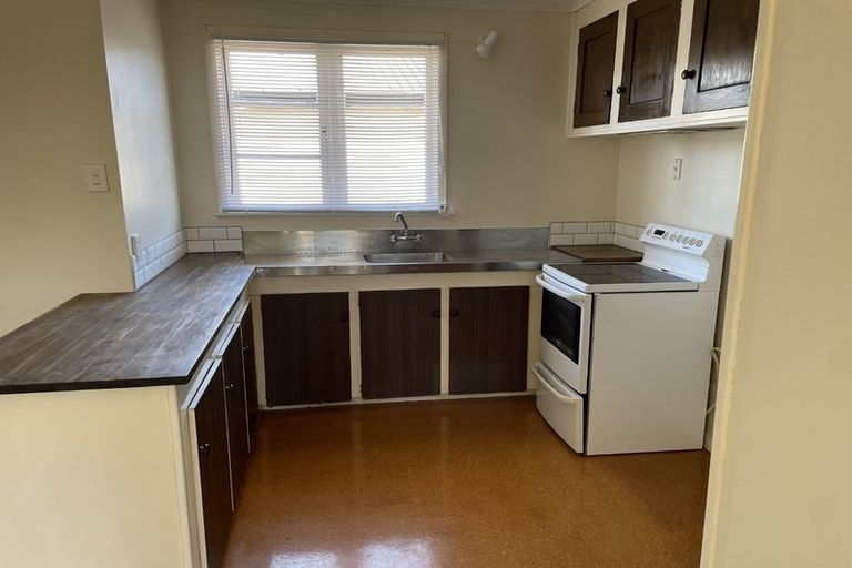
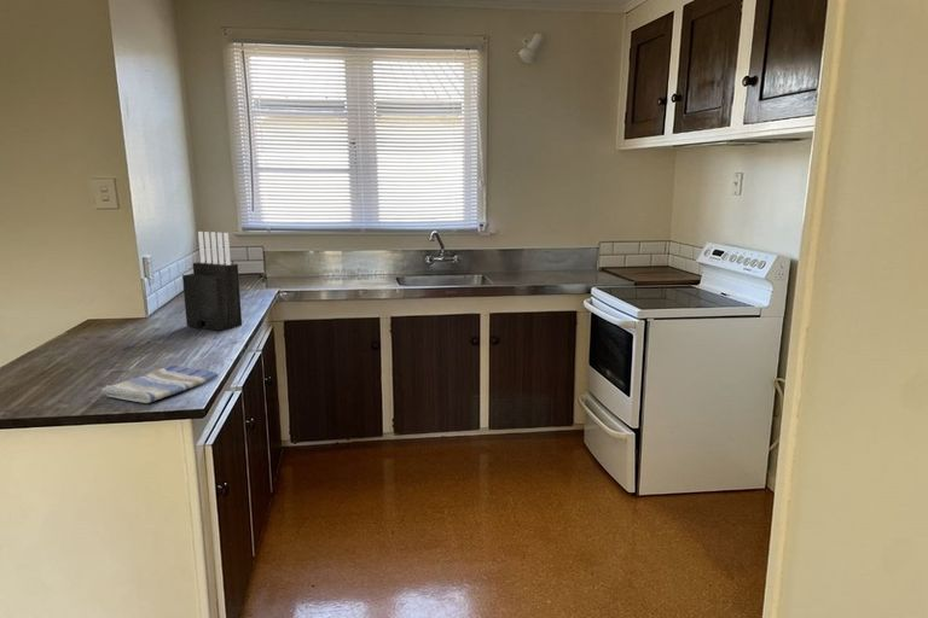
+ knife block [181,231,243,332]
+ dish towel [100,365,220,404]
